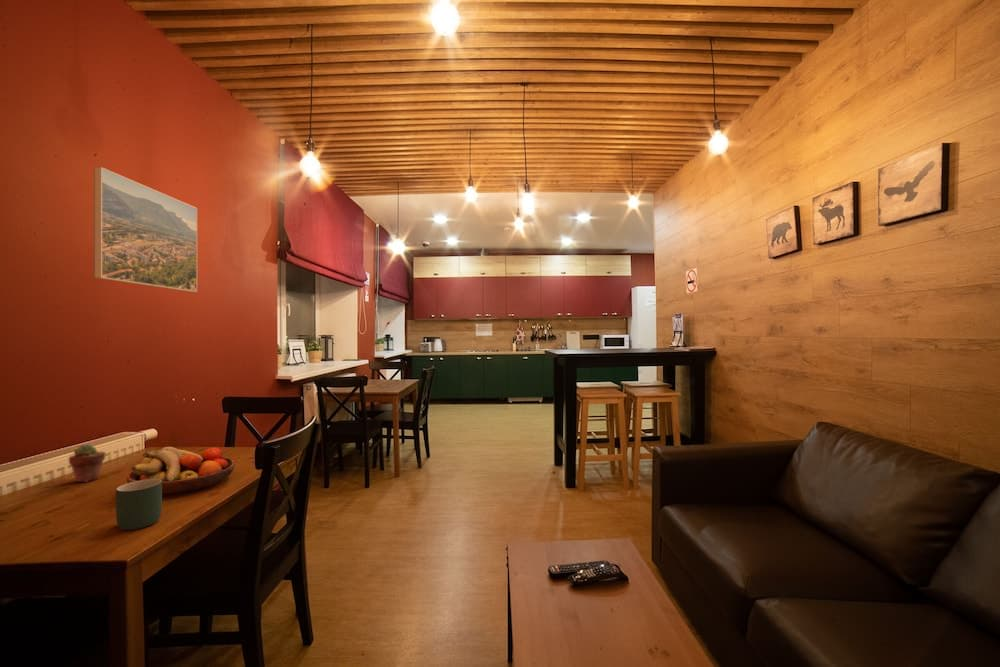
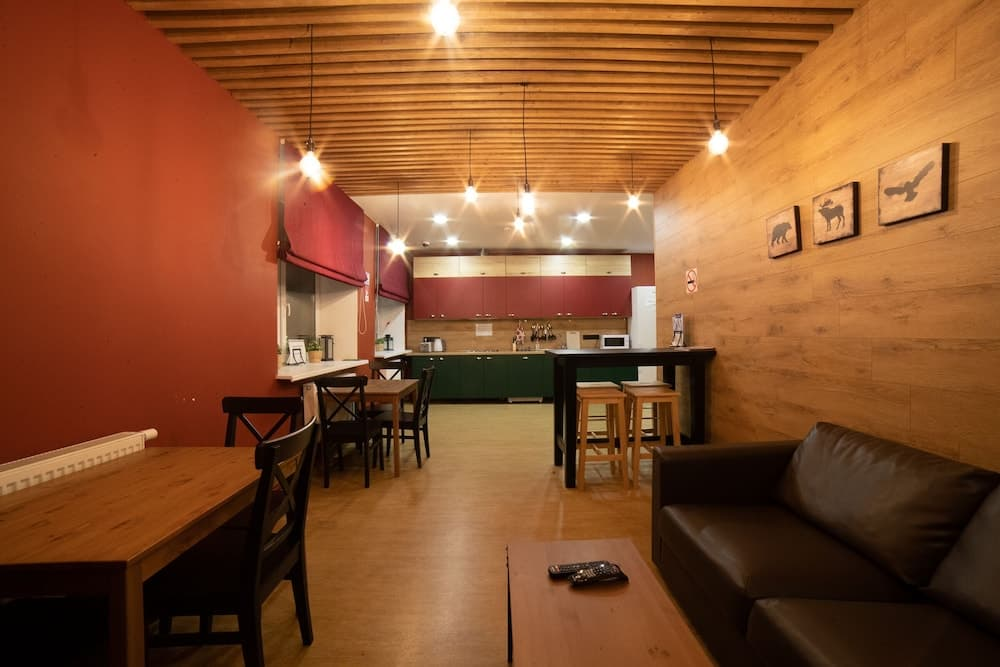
- mug [115,479,163,531]
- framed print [93,166,198,293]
- fruit bowl [125,446,236,496]
- potted succulent [68,443,107,483]
